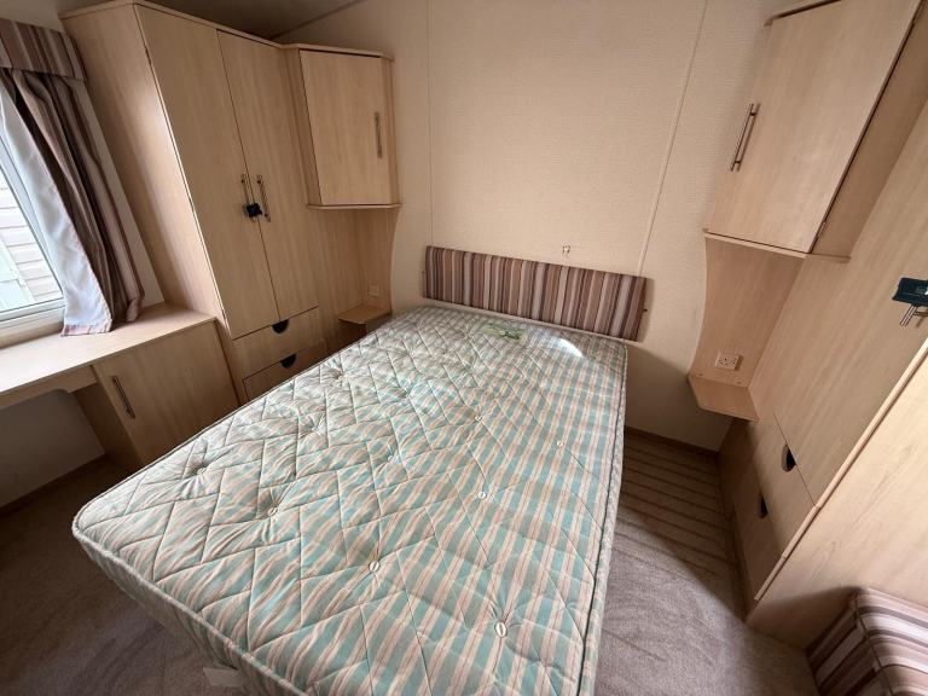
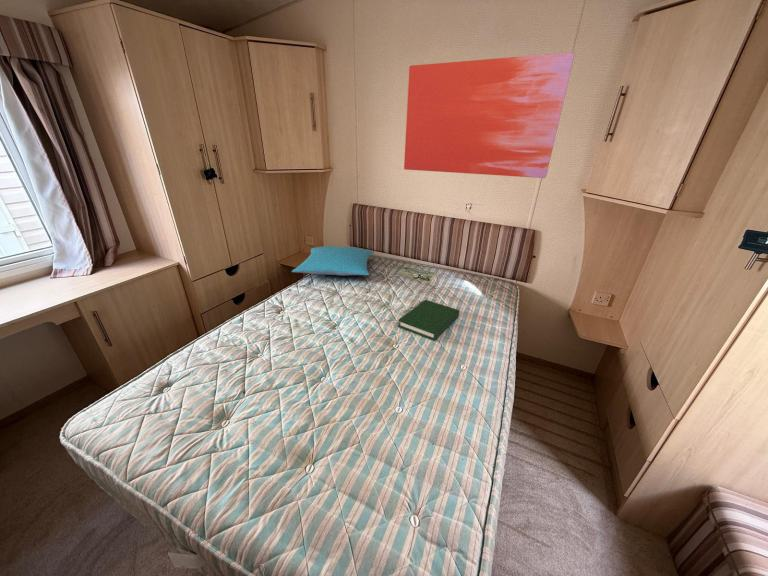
+ wall art [403,51,576,179]
+ pillow [291,245,375,276]
+ hardback book [397,299,460,341]
